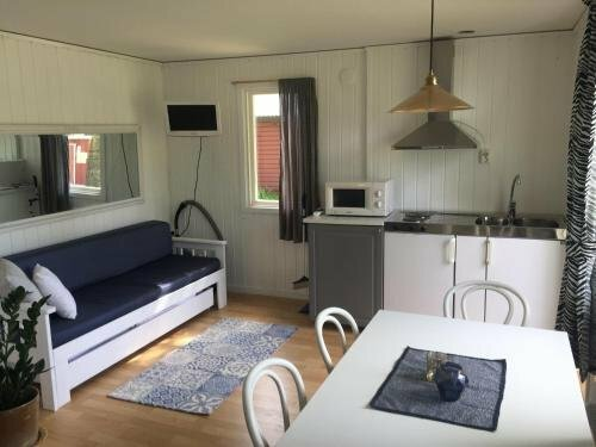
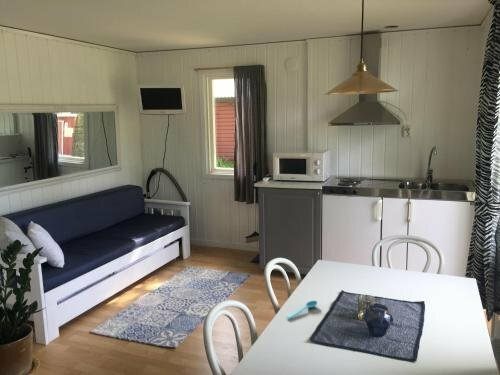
+ spoon [285,300,318,319]
